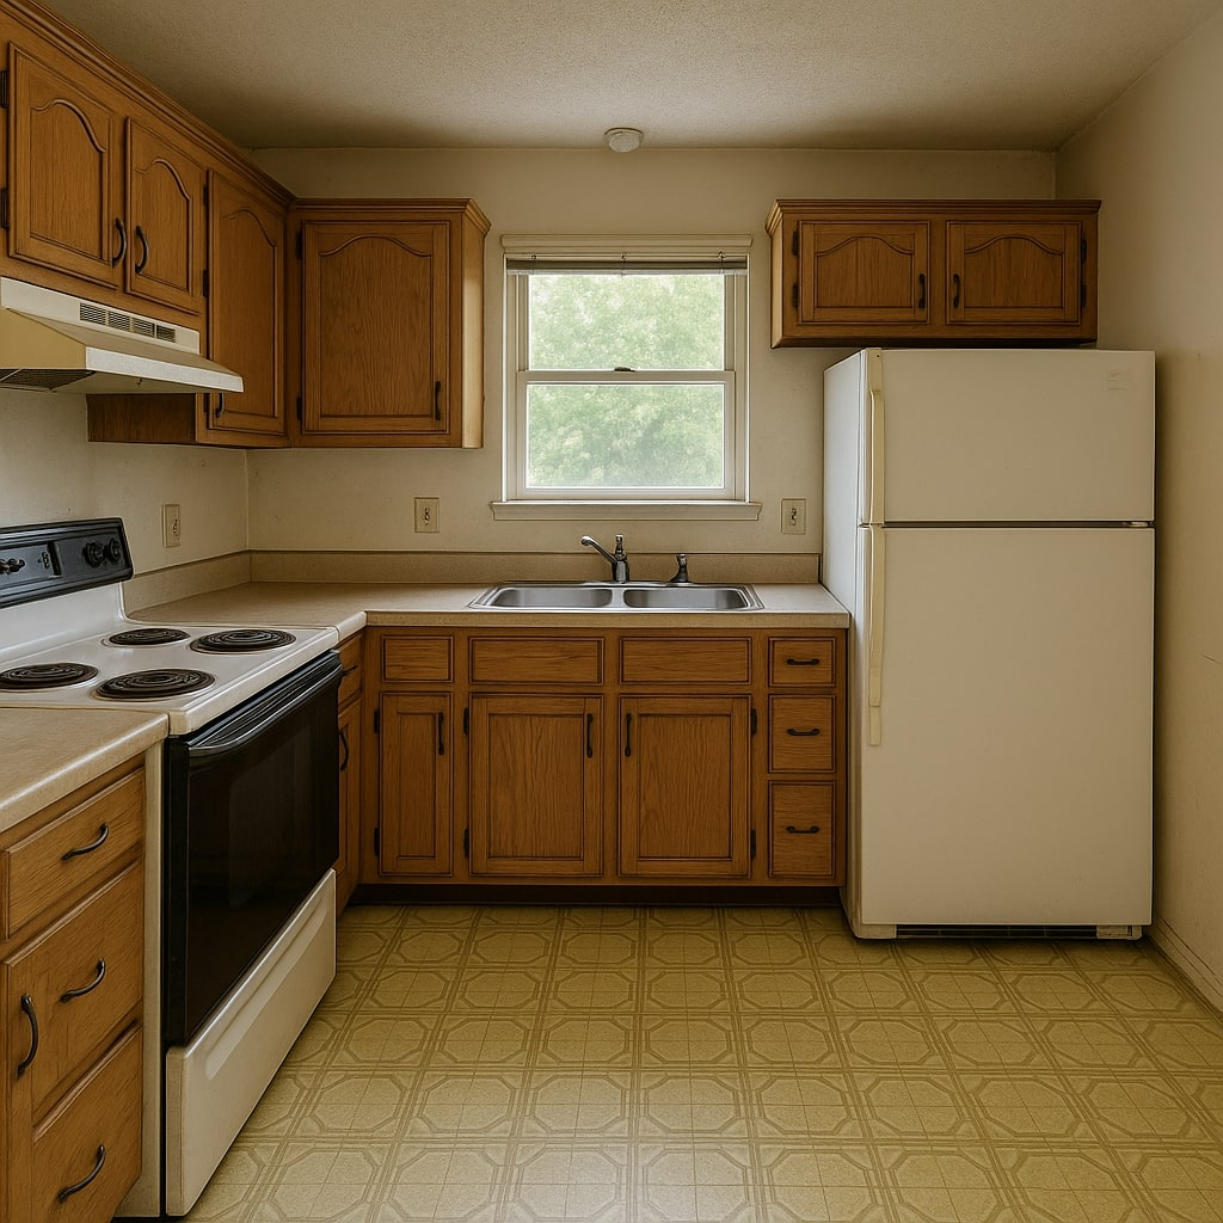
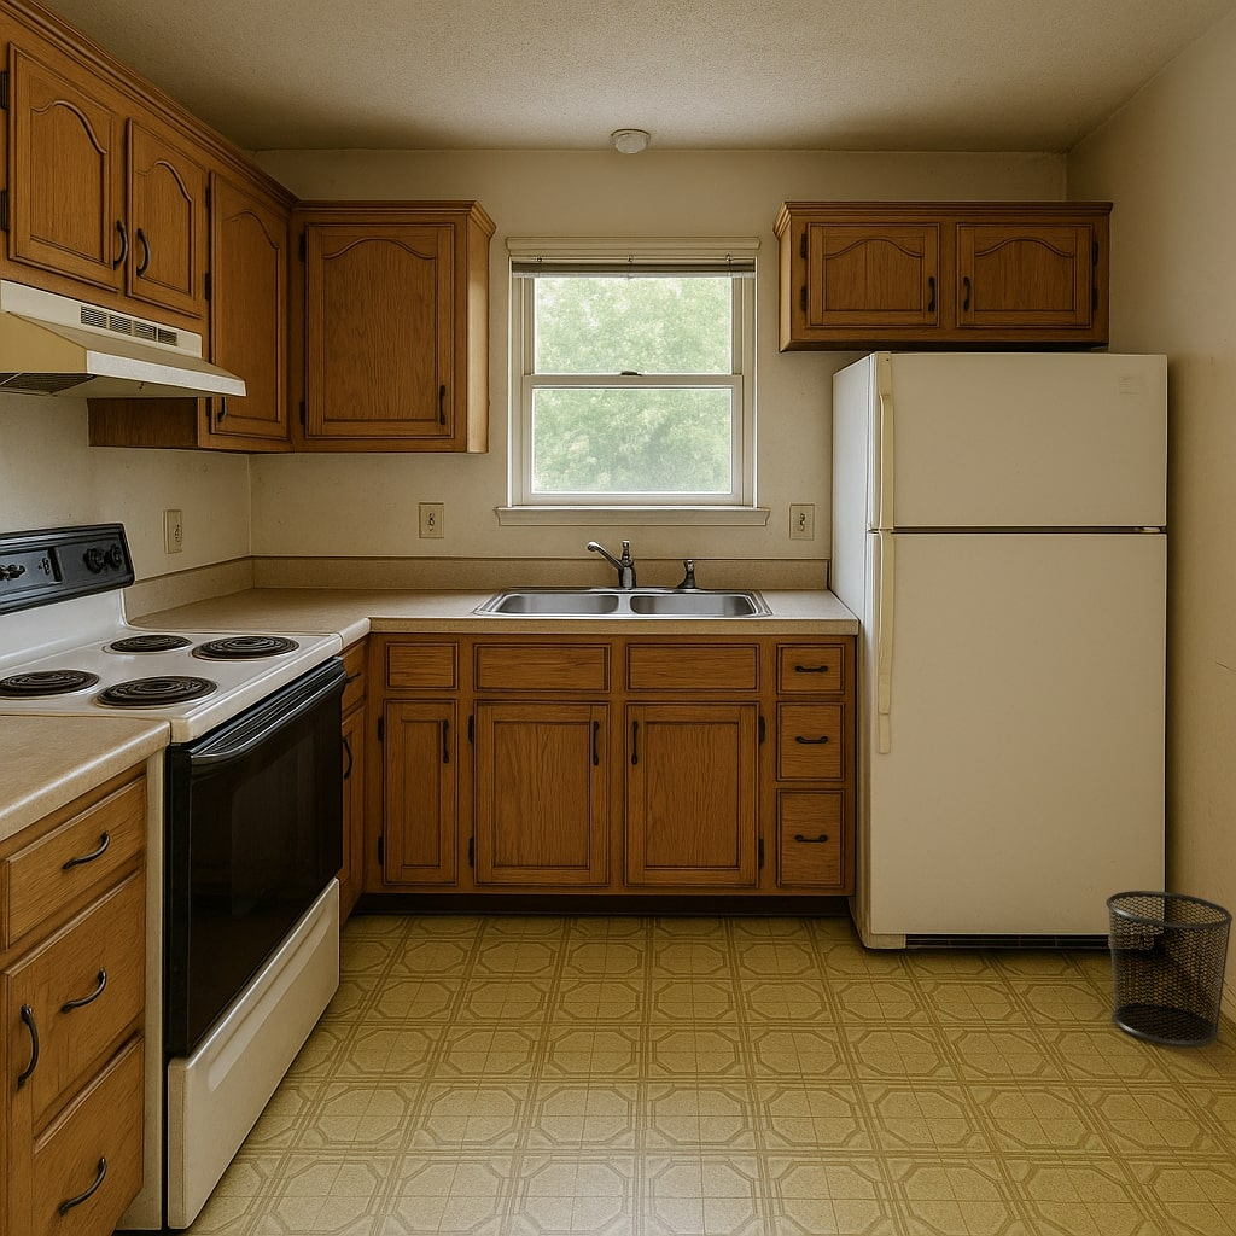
+ waste bin [1104,890,1234,1046]
